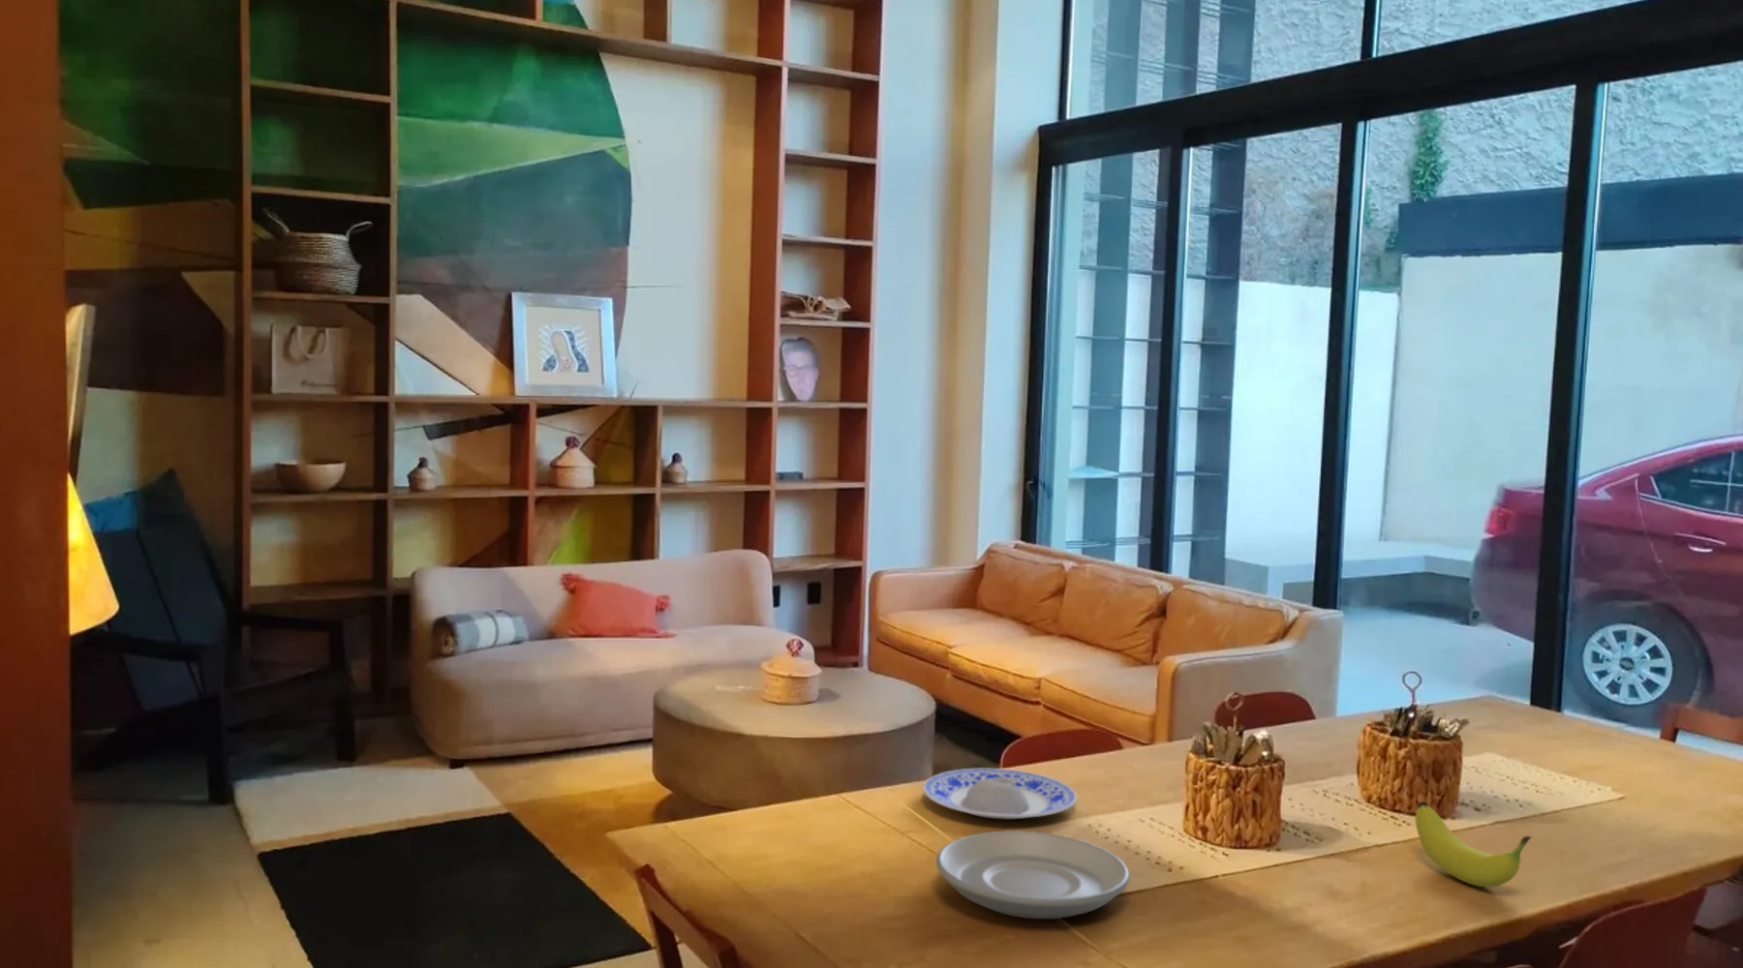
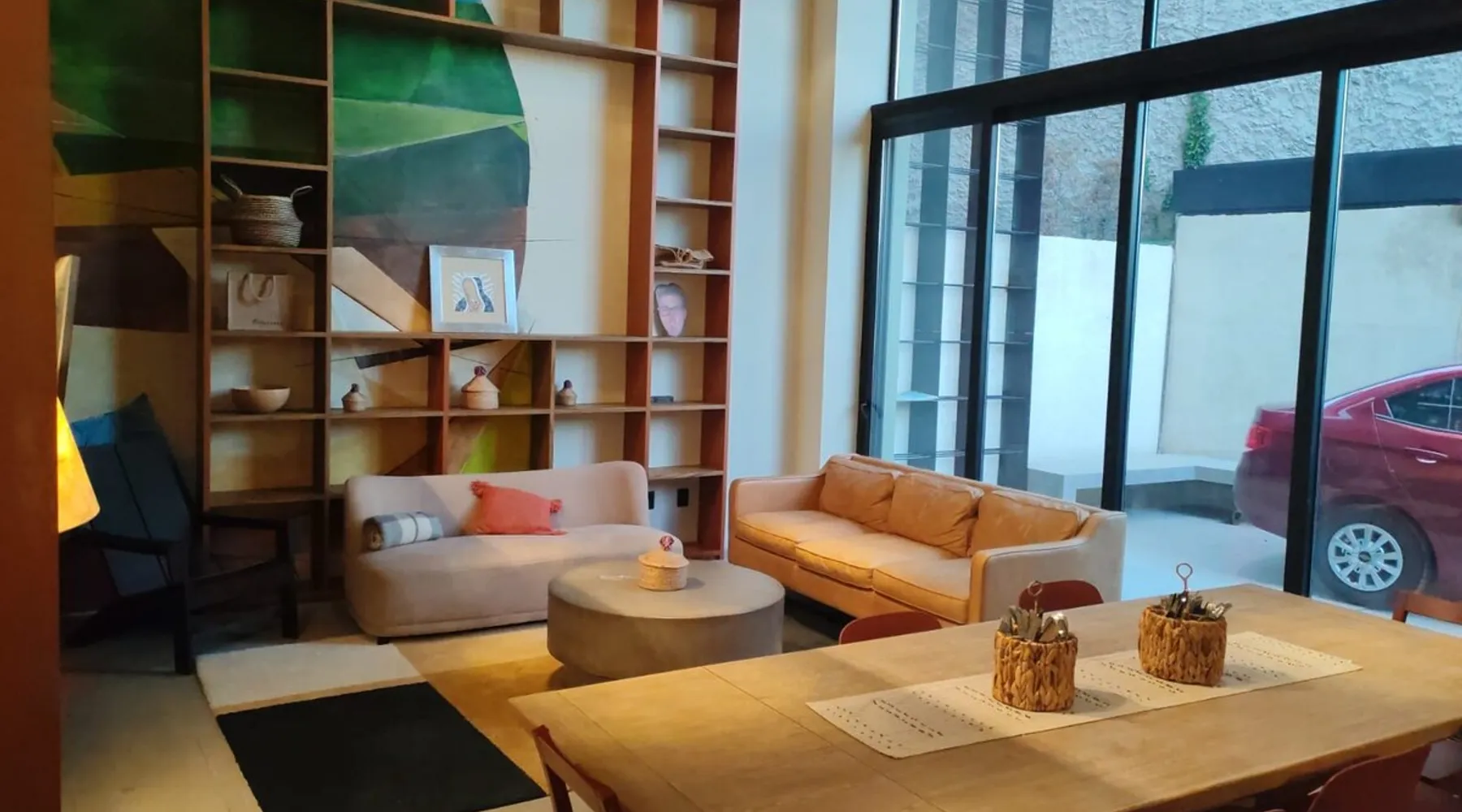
- plate [936,830,1131,919]
- fruit [1415,801,1532,888]
- plate [922,768,1078,821]
